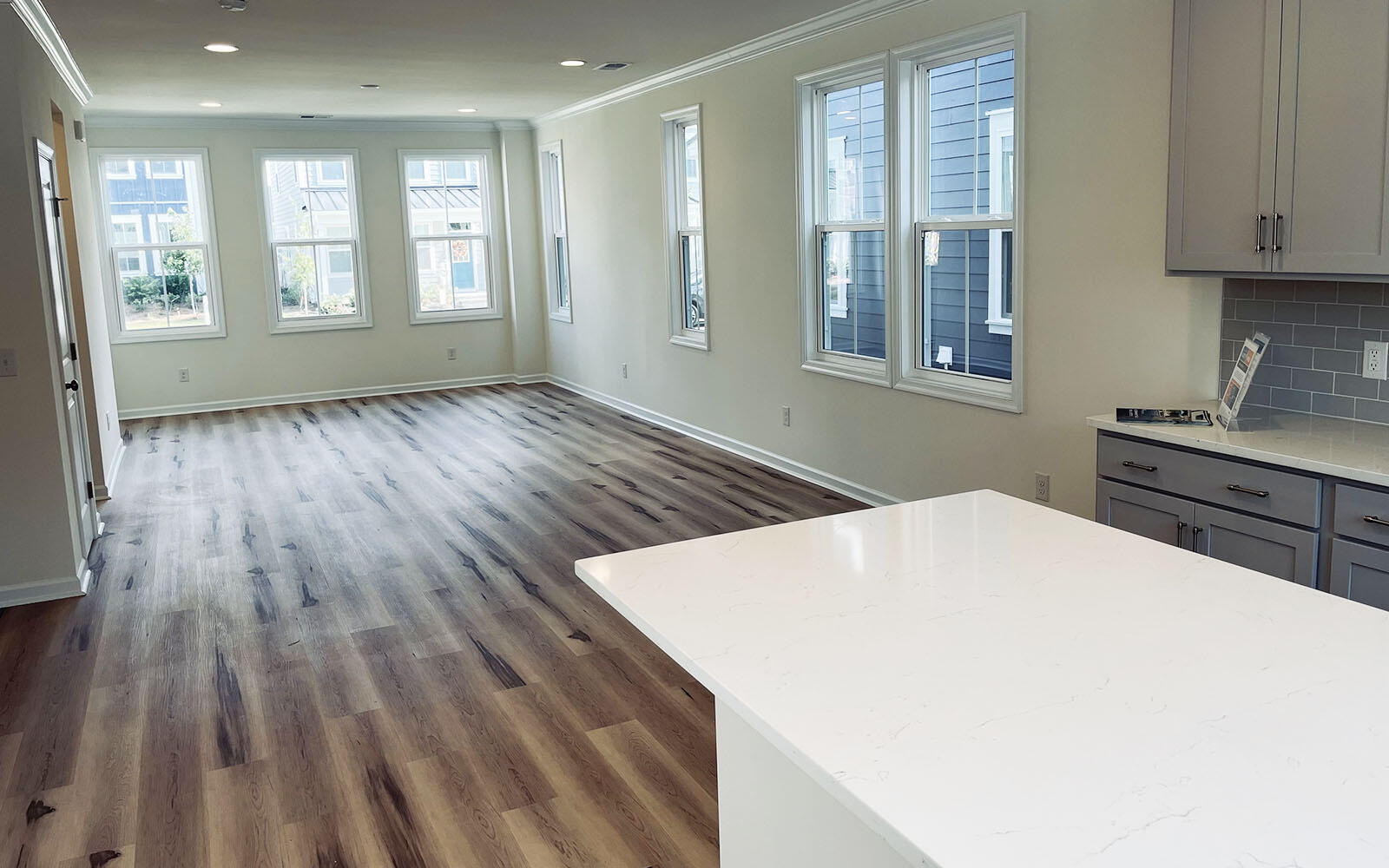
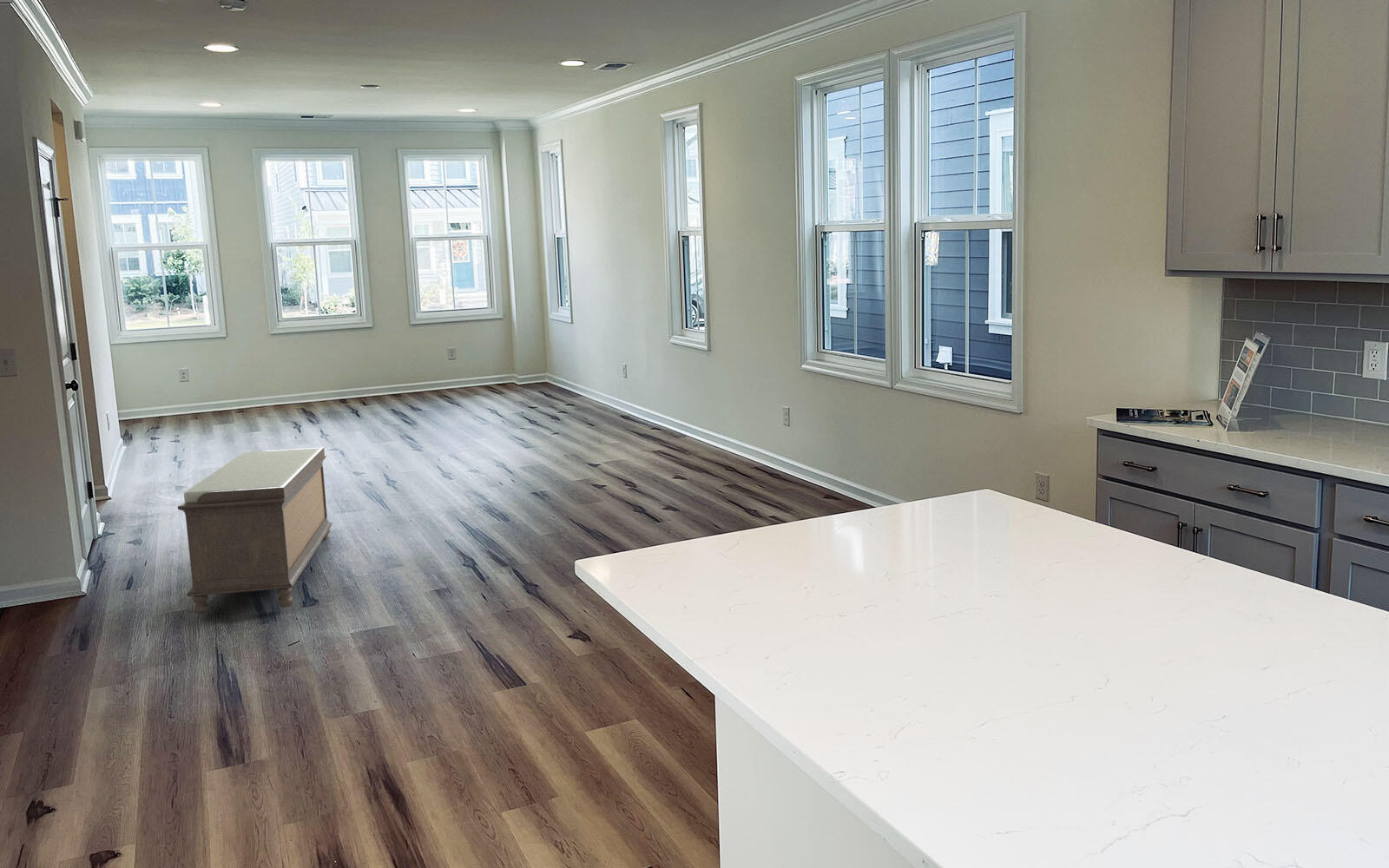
+ bench [177,446,332,615]
